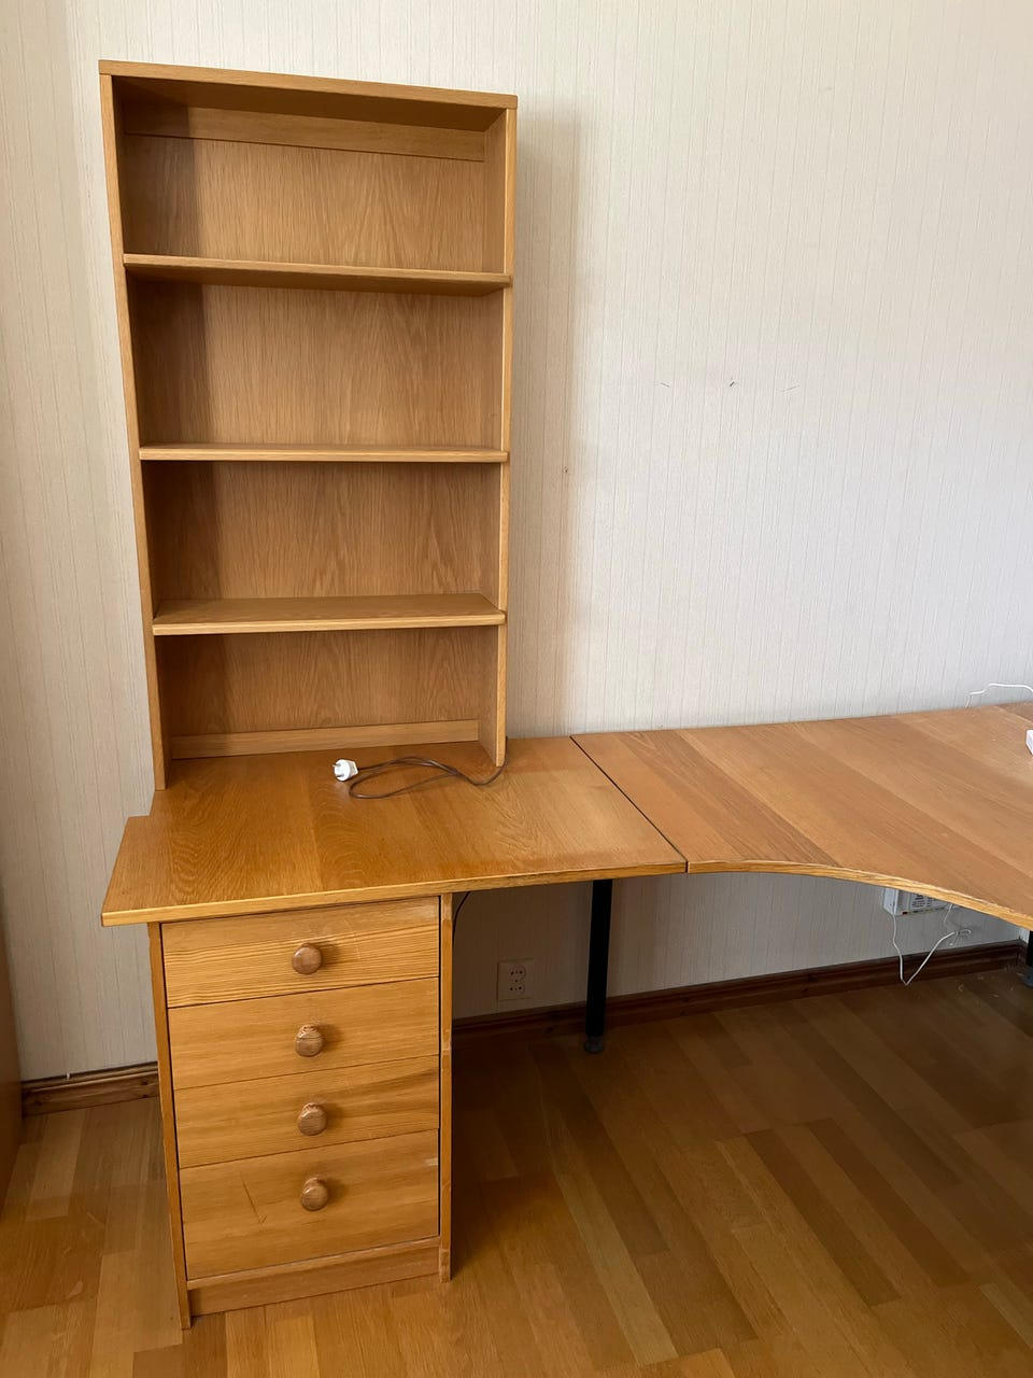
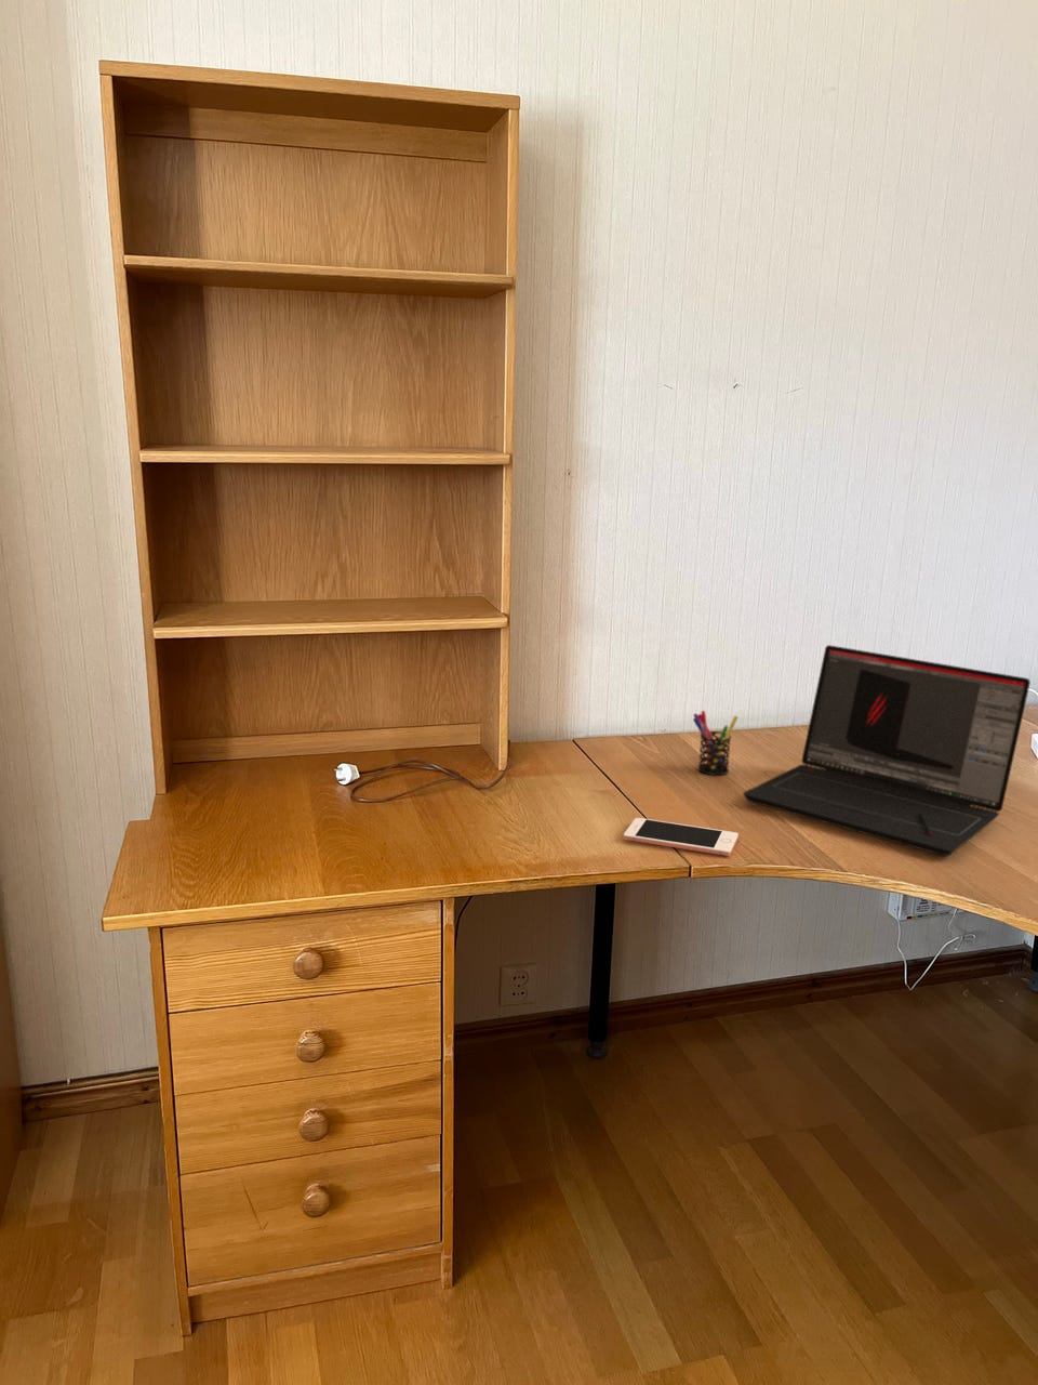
+ pen holder [692,710,739,775]
+ cell phone [623,817,739,857]
+ laptop [741,643,1031,857]
